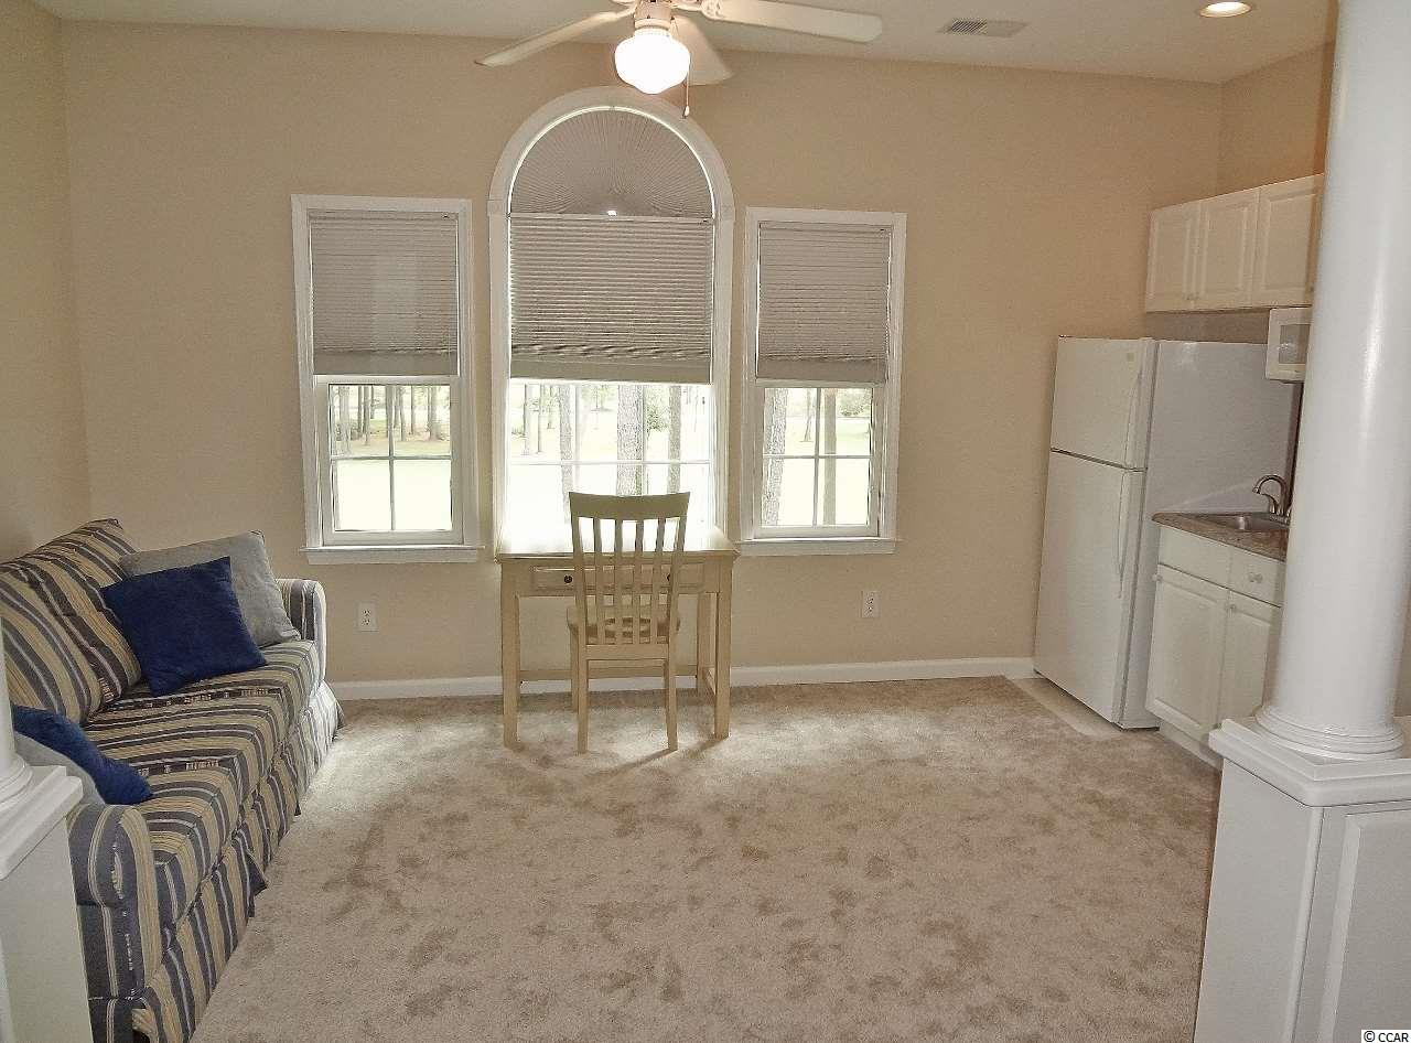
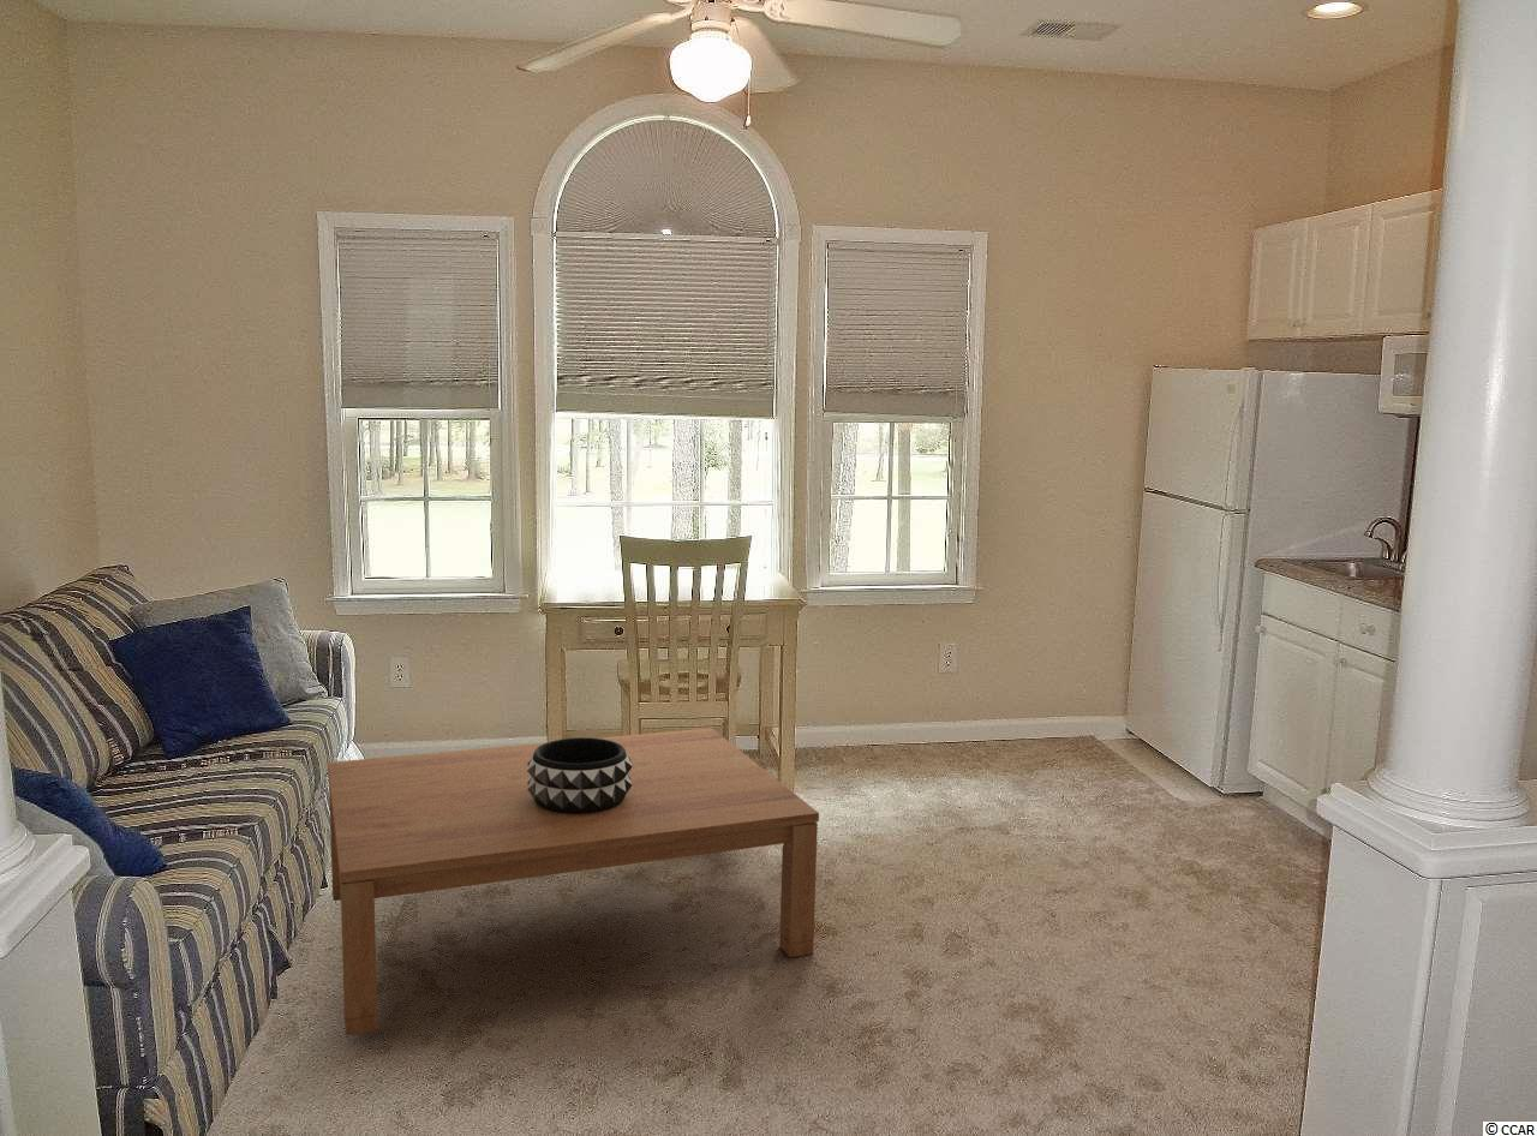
+ decorative bowl [527,736,633,814]
+ coffee table [327,727,820,1036]
